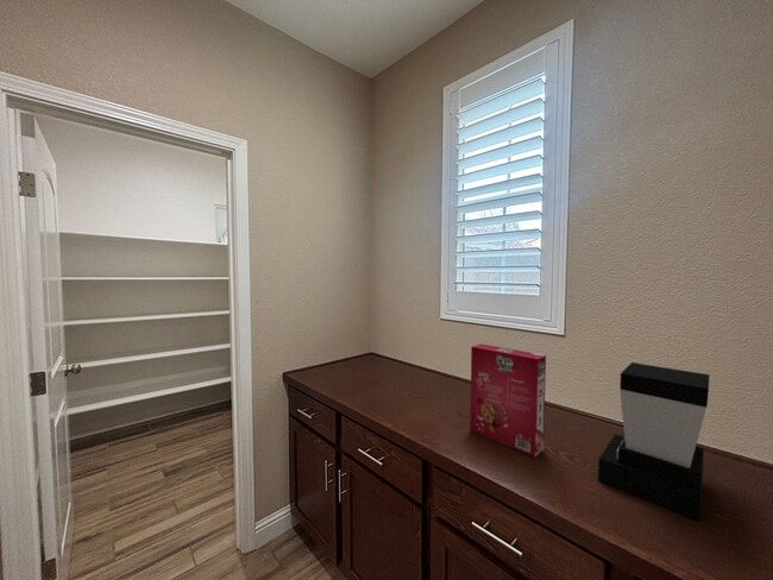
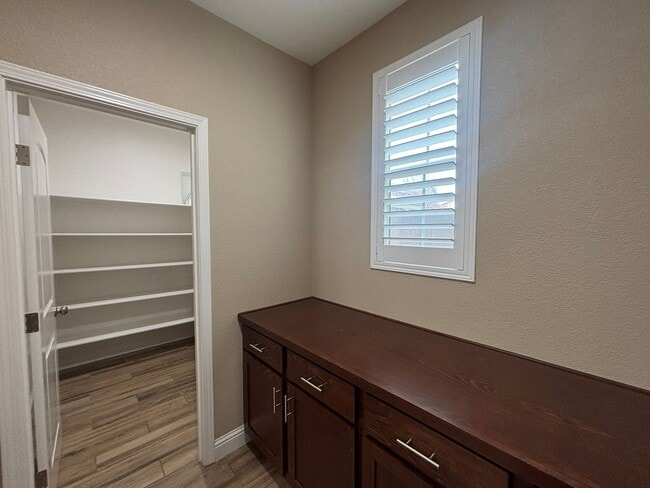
- coffee maker [597,361,710,522]
- cereal box [469,343,547,459]
